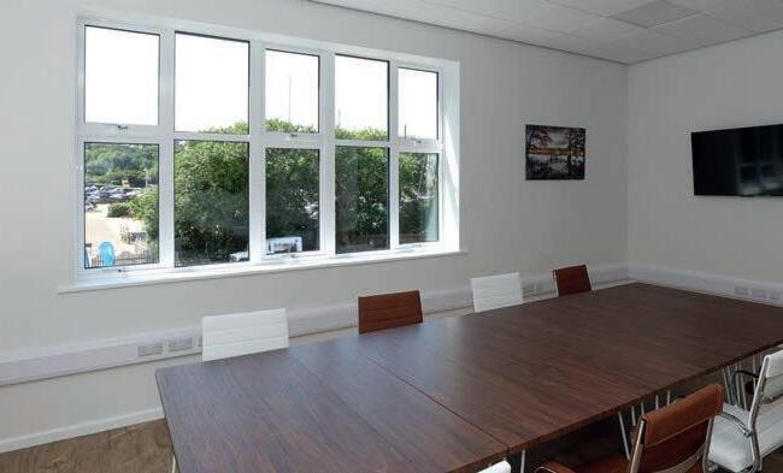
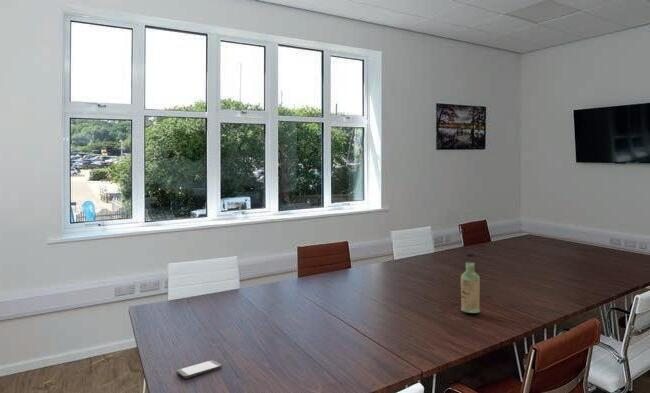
+ smartphone [176,359,223,379]
+ bottle [460,253,481,314]
